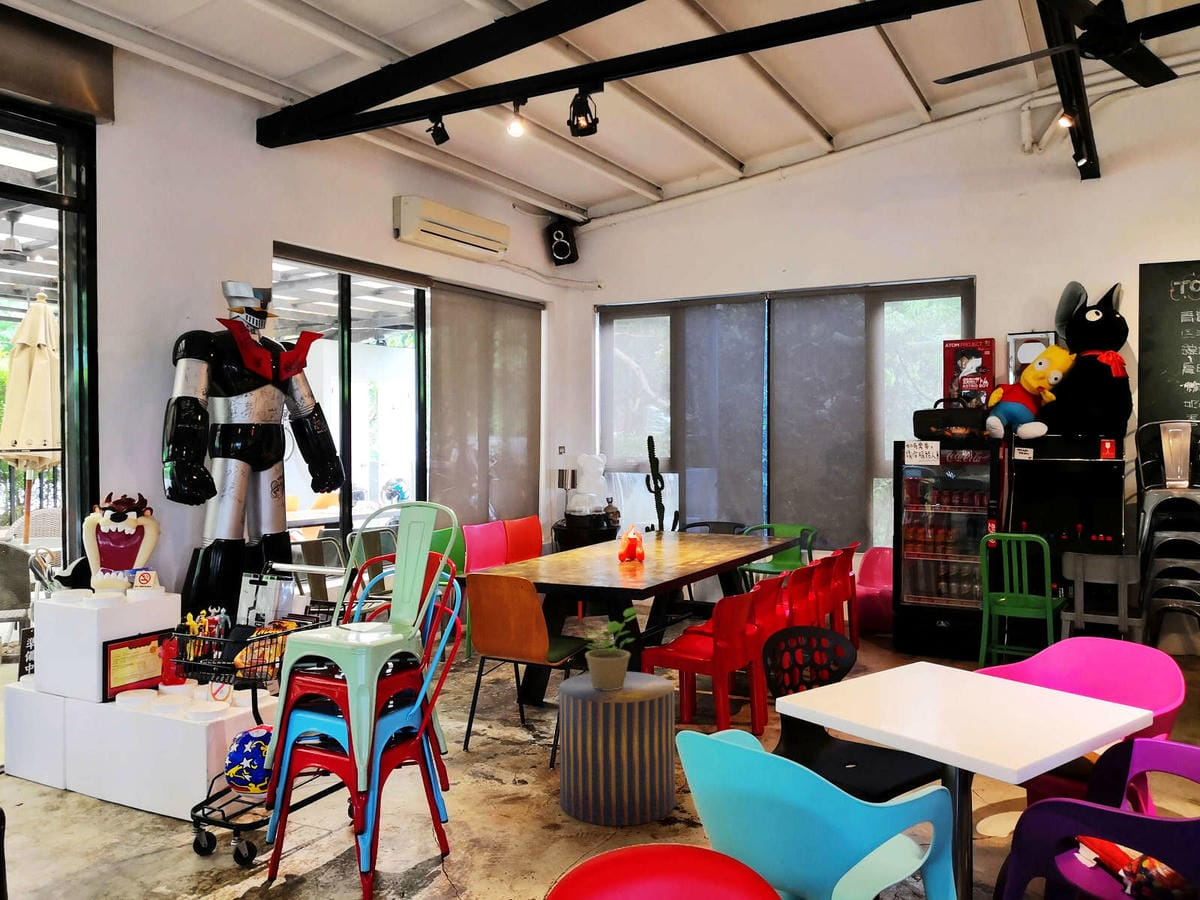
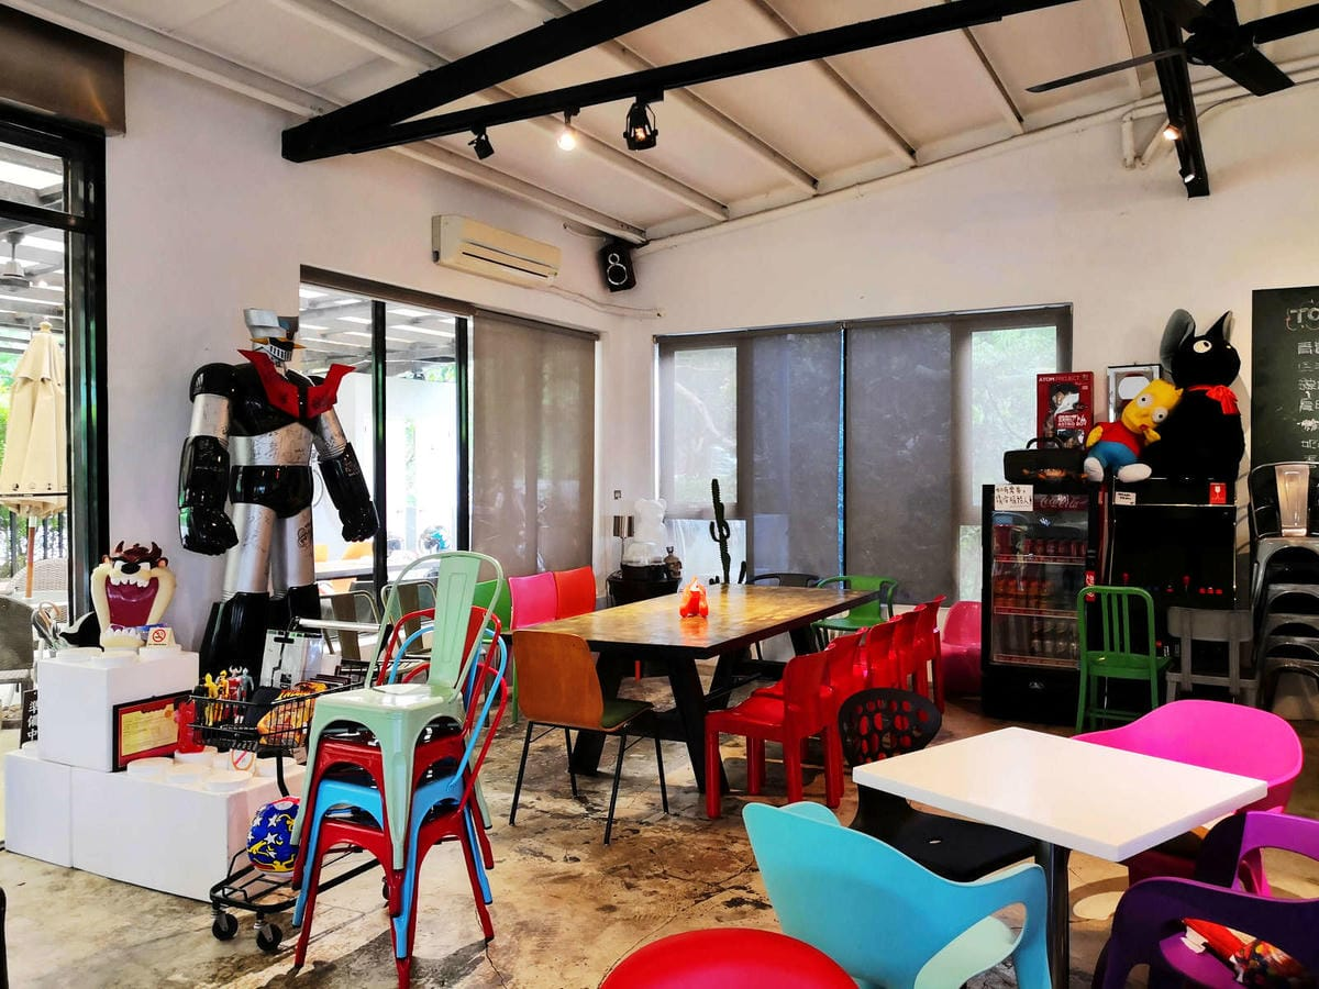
- stool [558,671,676,827]
- potted plant [576,606,640,690]
